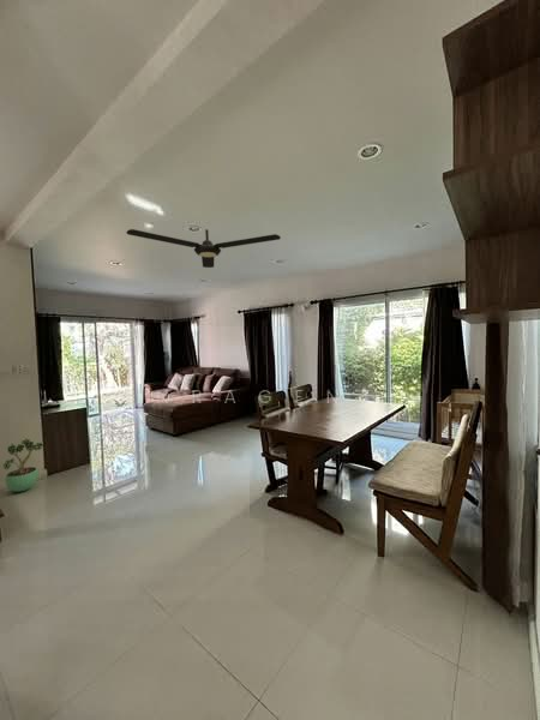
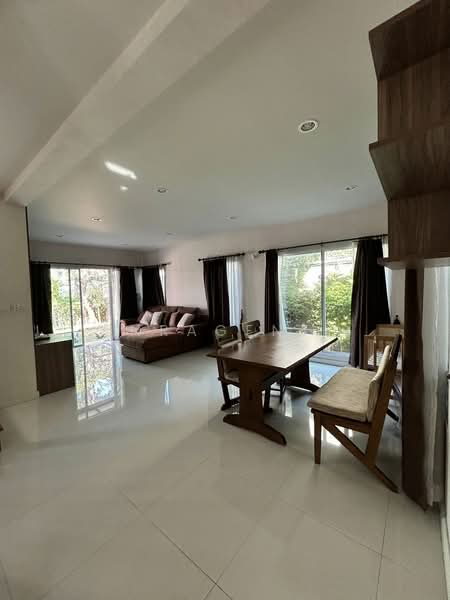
- ceiling fan [125,228,282,269]
- potted plant [2,438,44,493]
